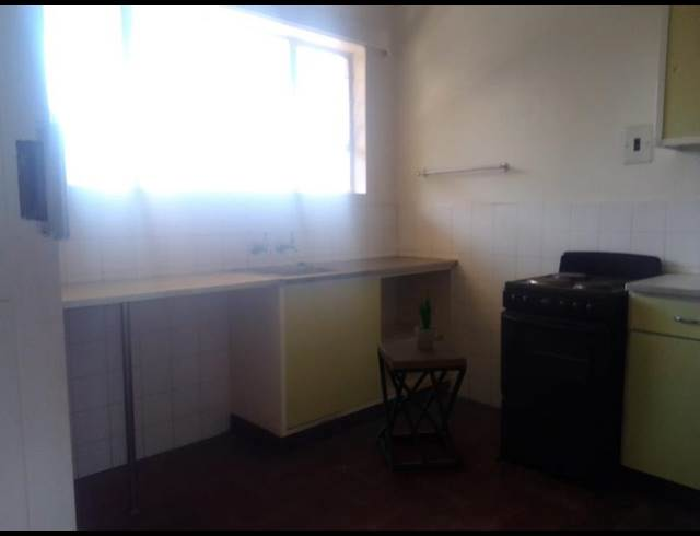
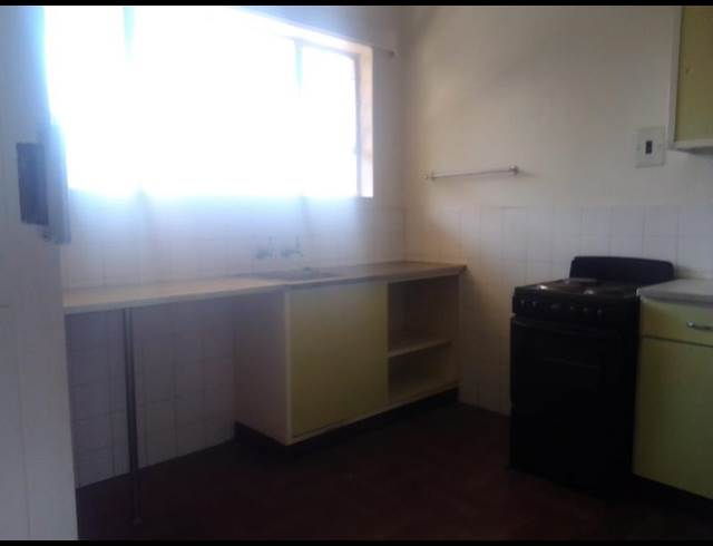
- potted plant [413,291,438,350]
- stool [376,339,468,471]
